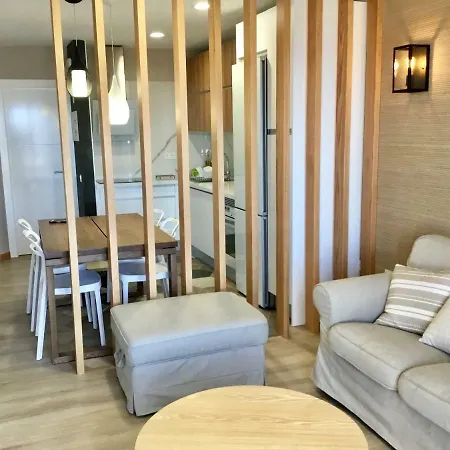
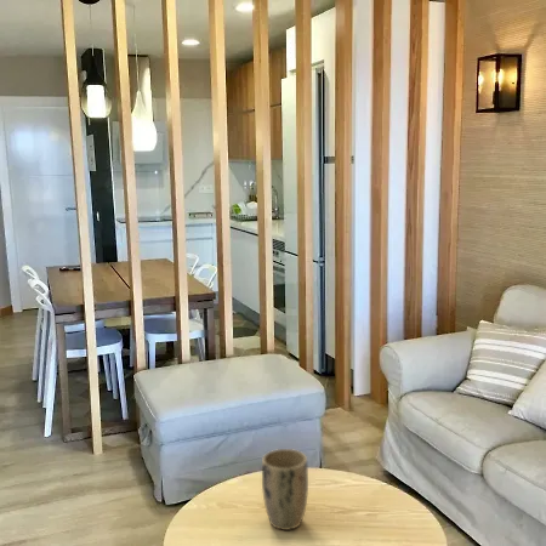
+ plant pot [261,448,309,531]
